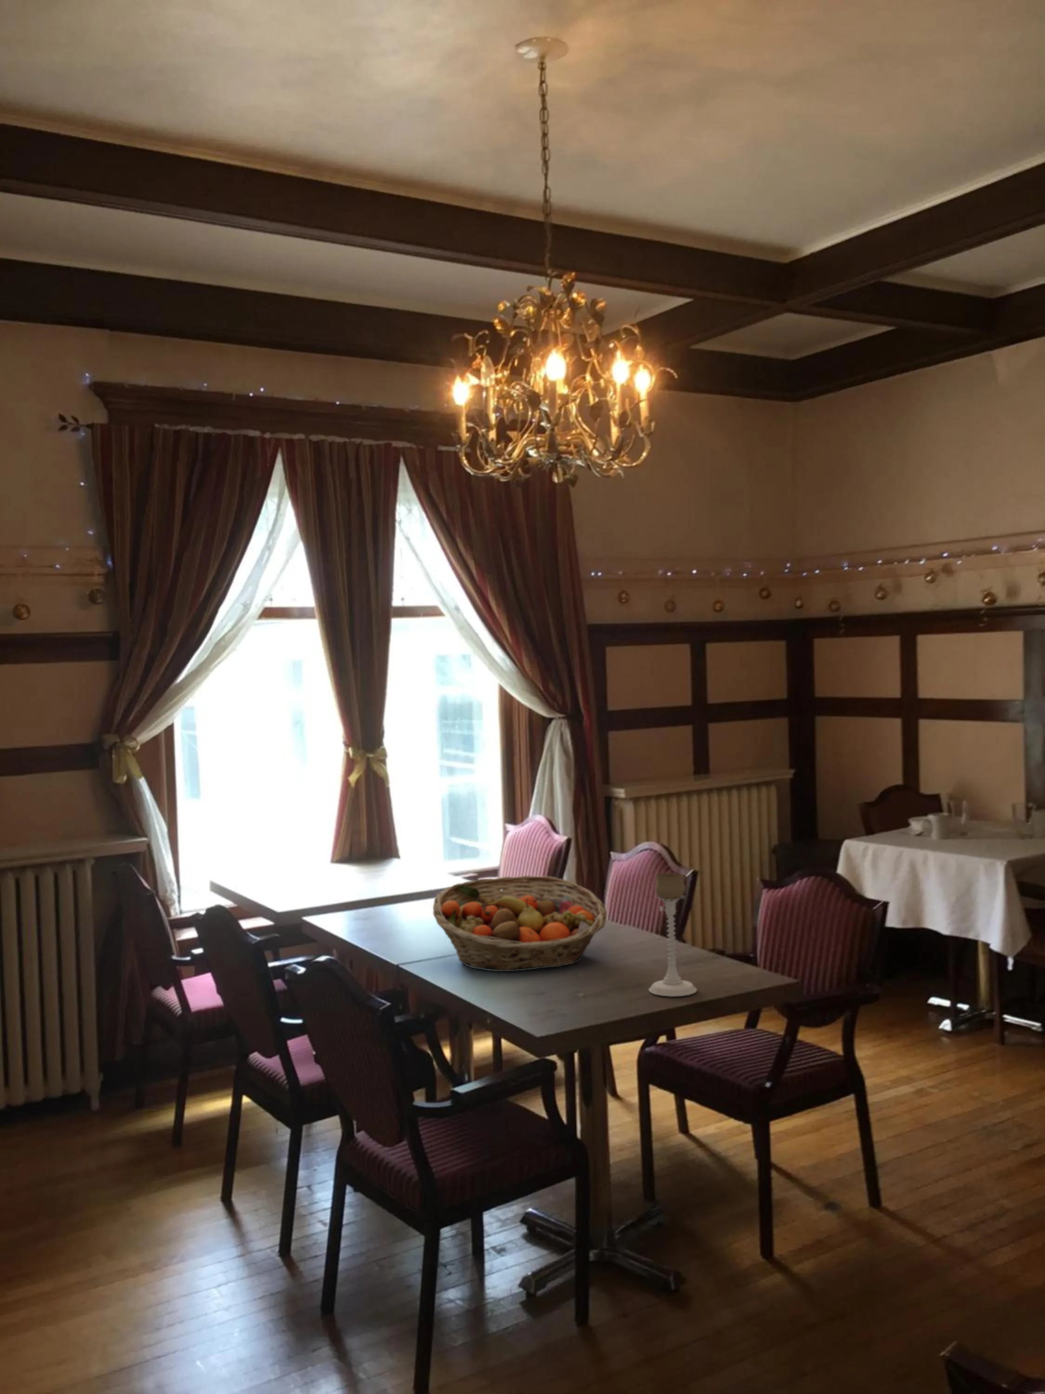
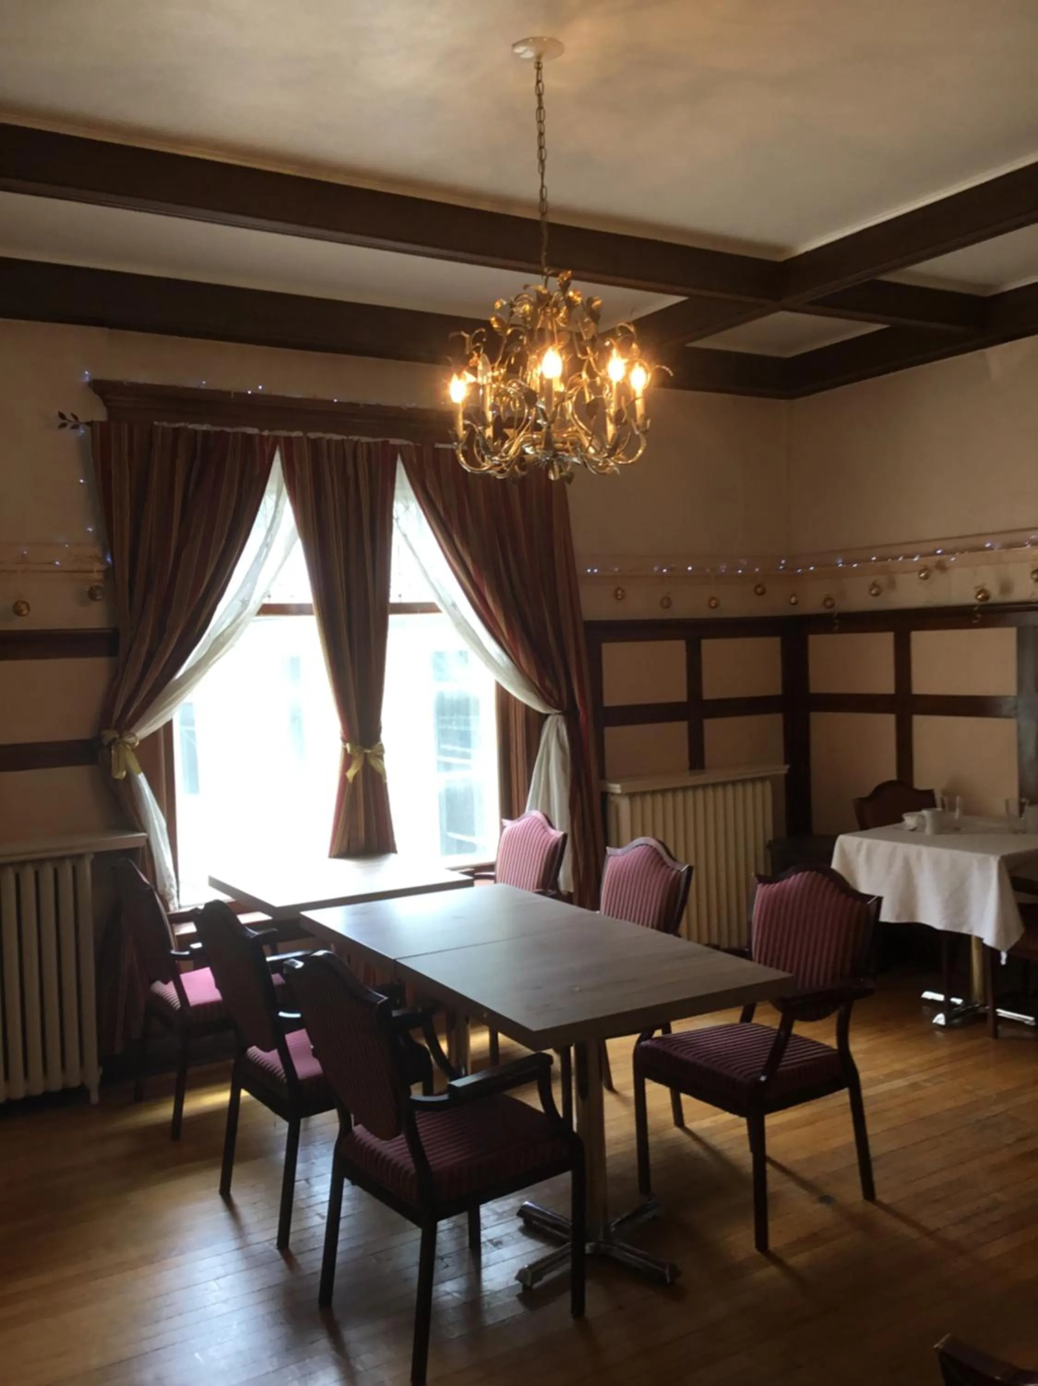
- fruit basket [432,876,607,971]
- candle holder [648,873,698,997]
